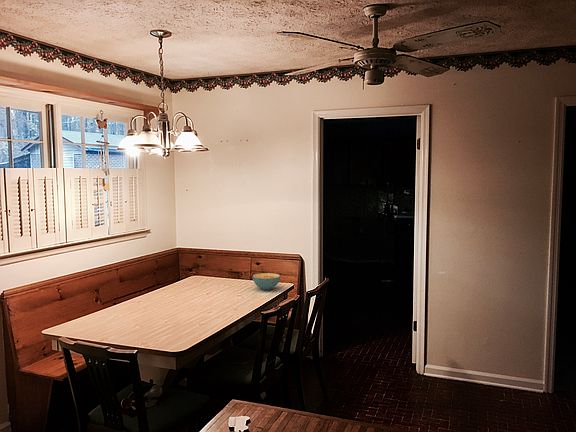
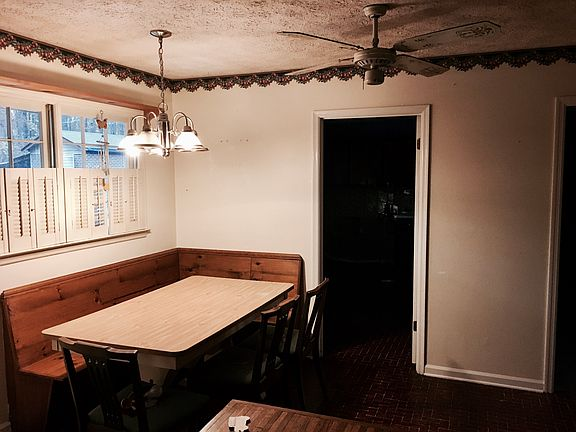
- cereal bowl [252,272,281,291]
